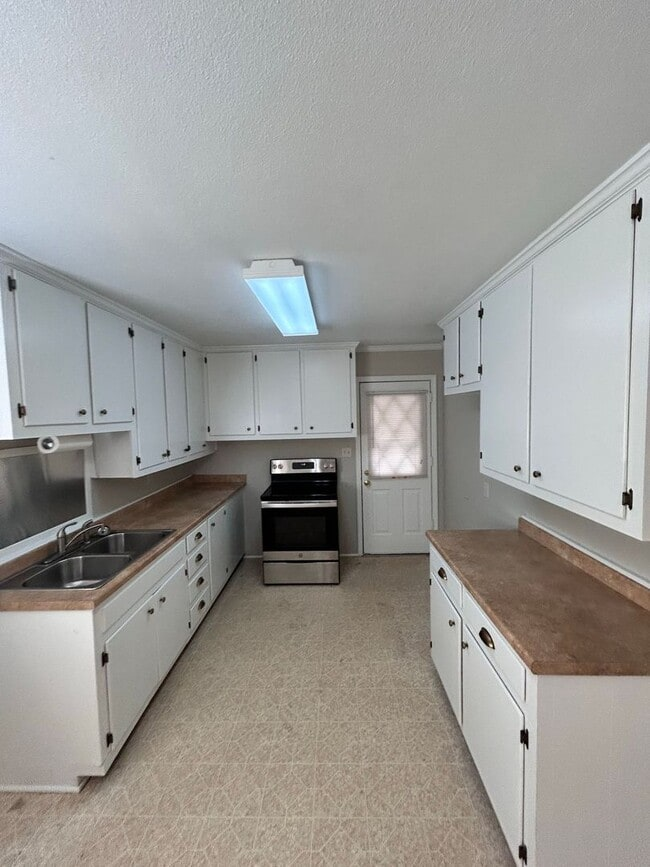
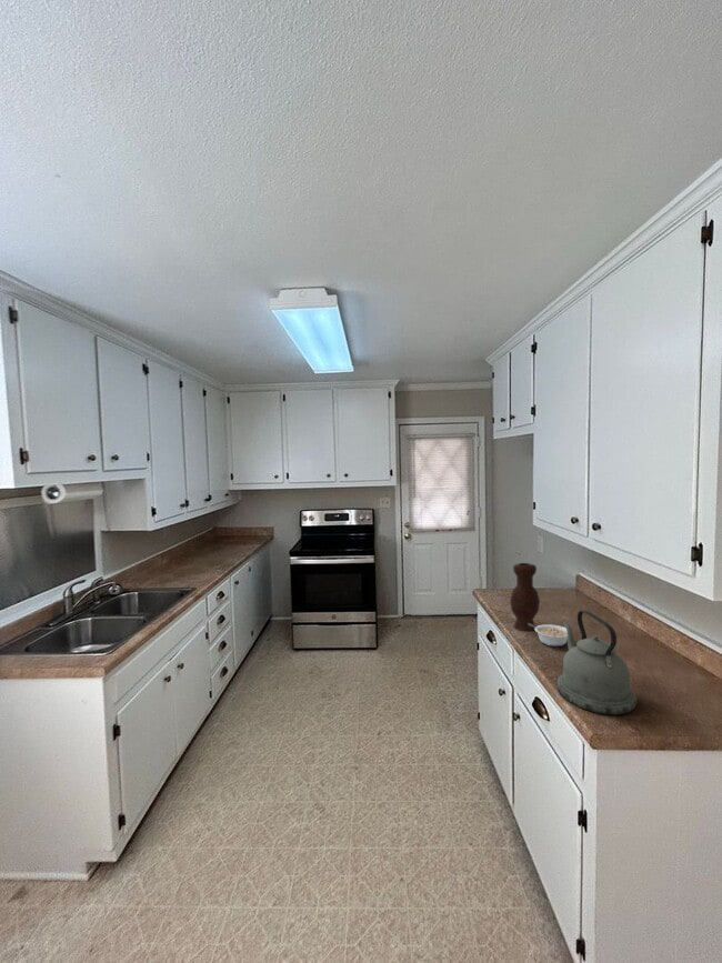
+ kettle [555,610,638,716]
+ legume [528,623,568,648]
+ vase [509,562,541,632]
